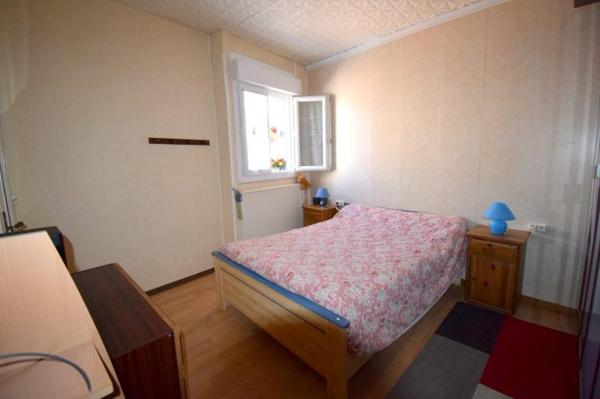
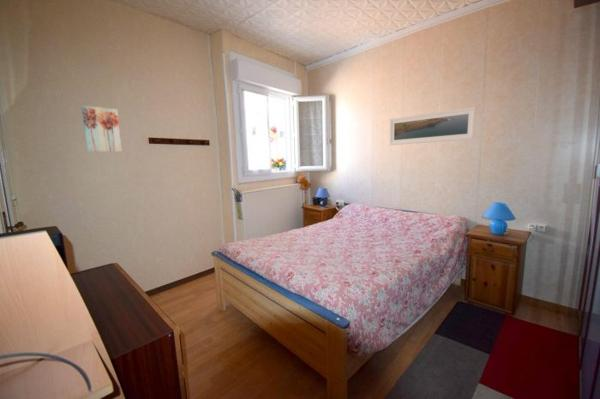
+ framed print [388,106,477,146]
+ wall art [80,104,123,153]
